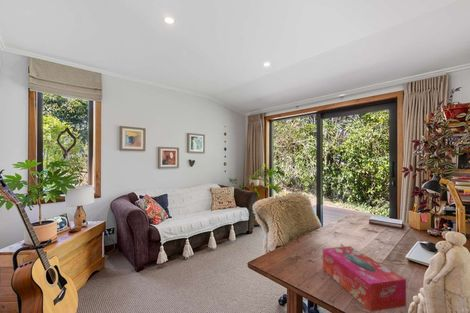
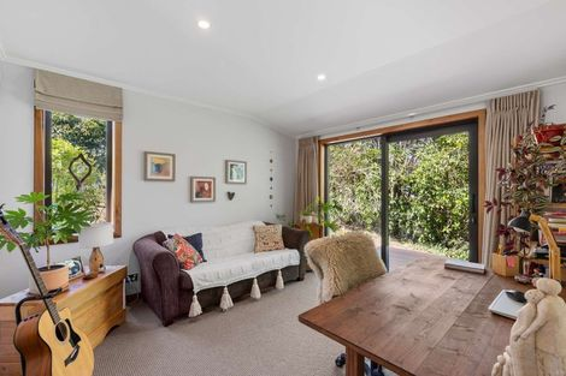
- tissue box [322,245,407,313]
